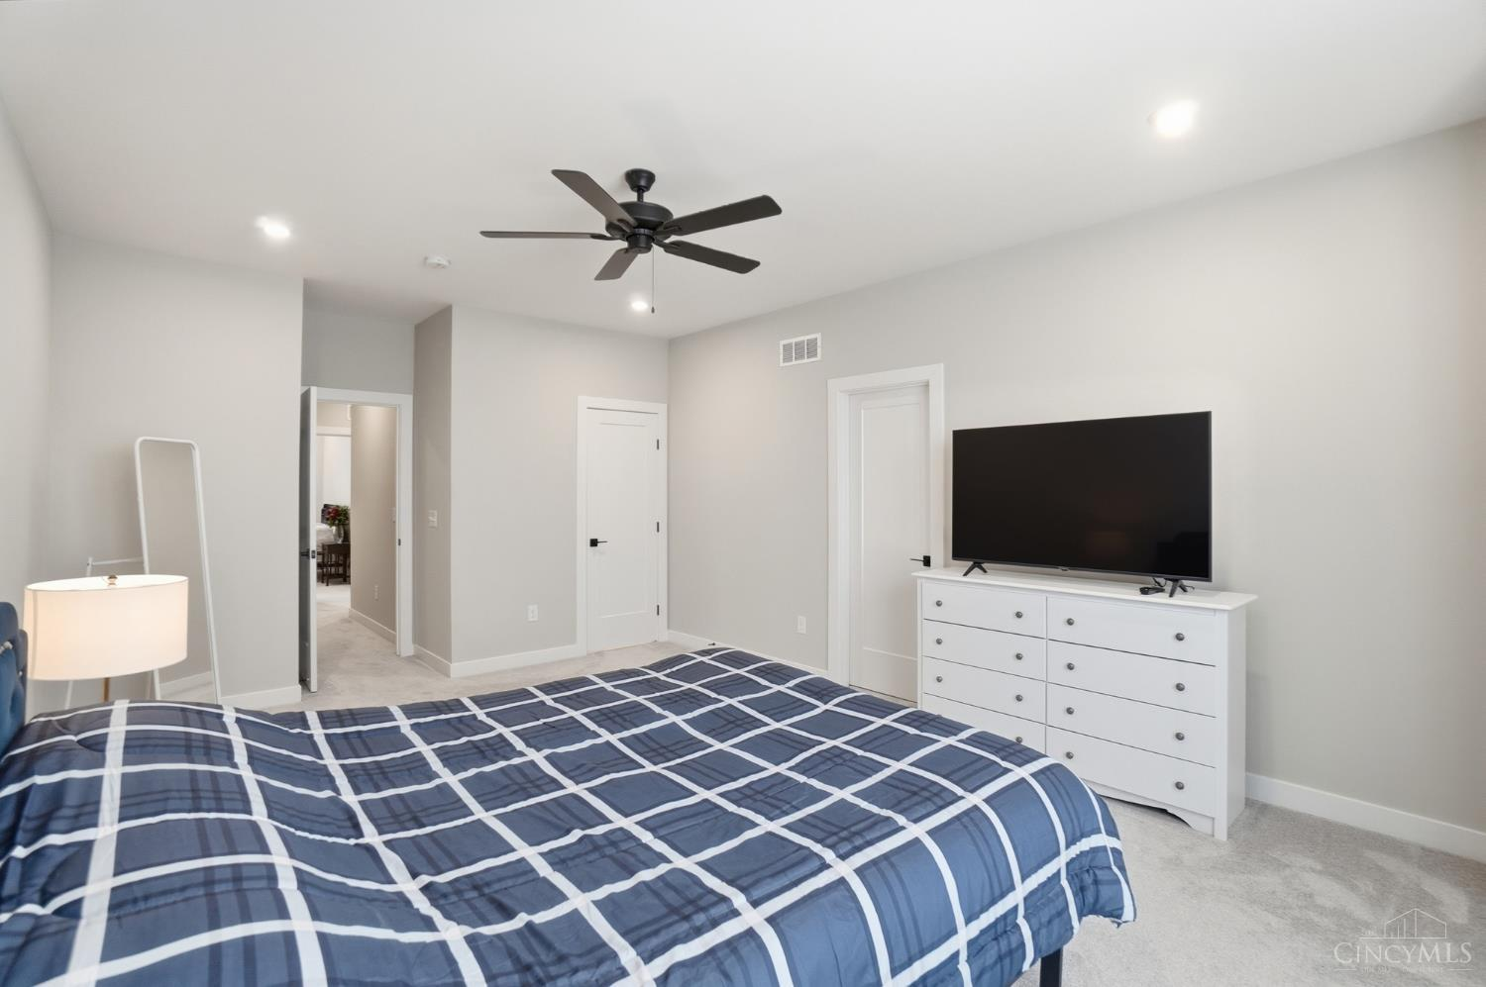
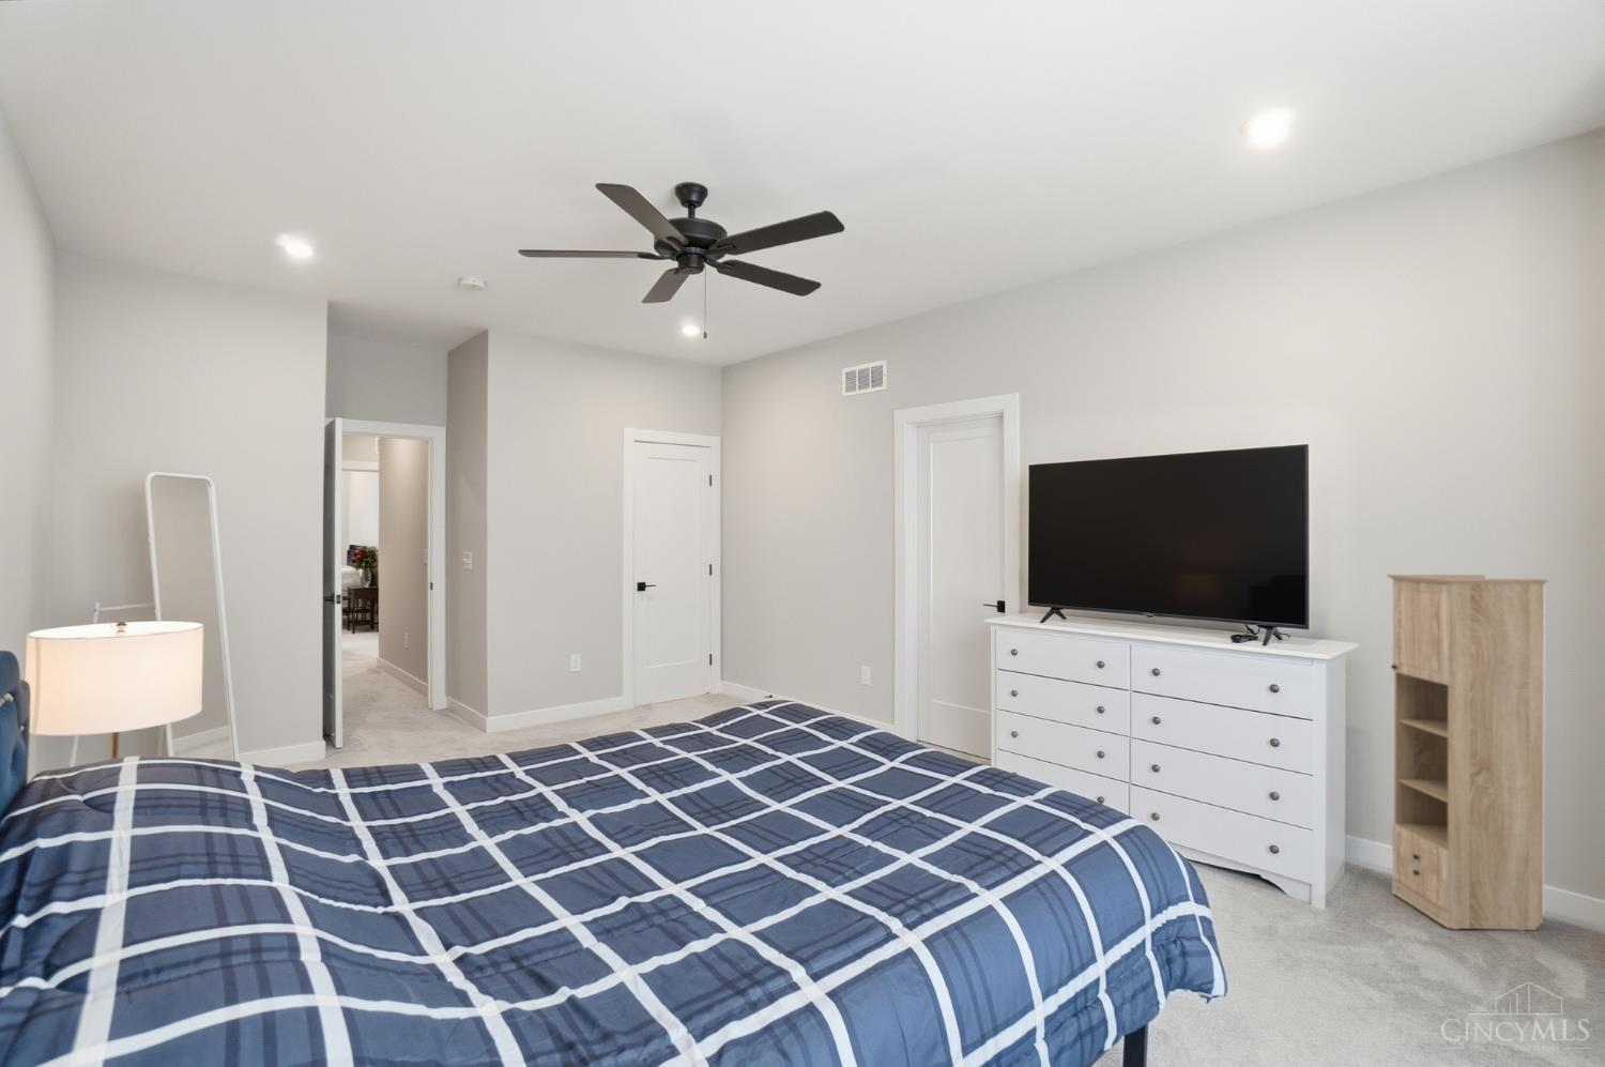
+ storage cabinet [1386,574,1549,931]
